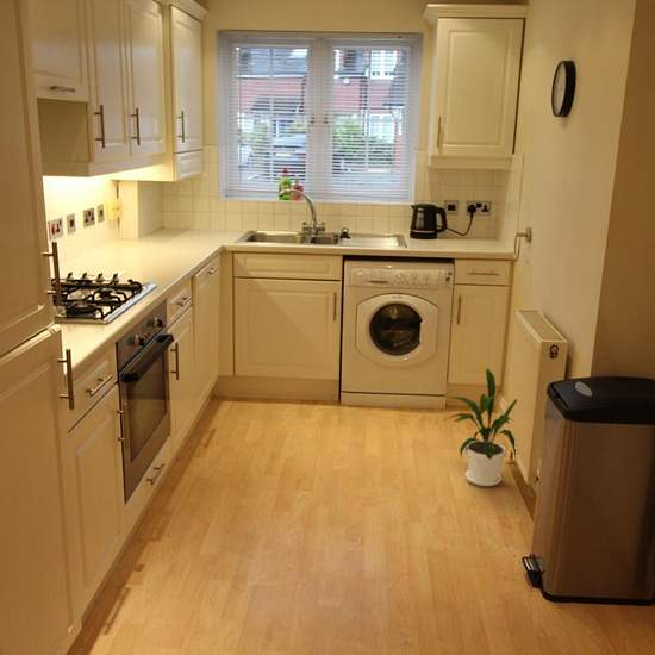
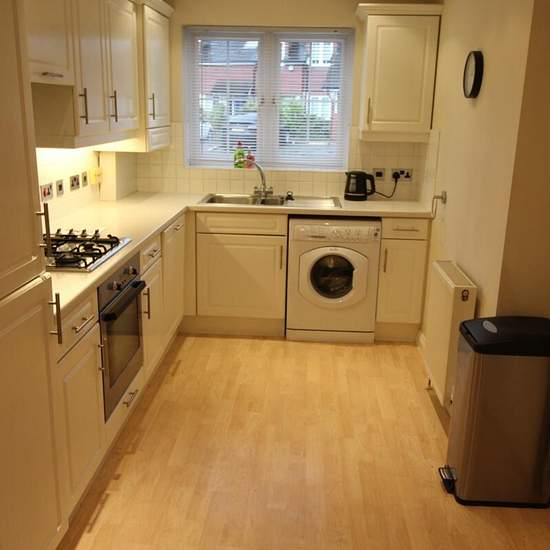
- house plant [439,367,518,487]
